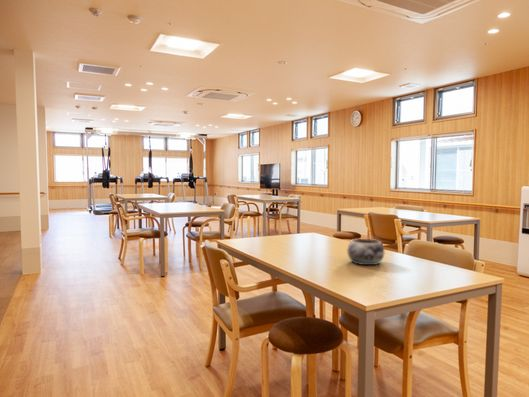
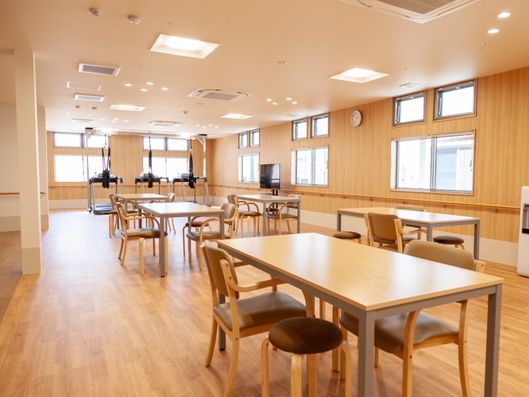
- decorative bowl [346,238,385,266]
